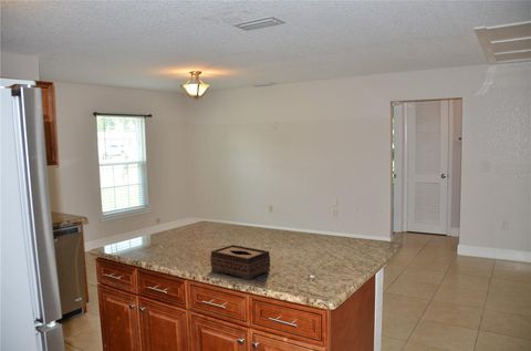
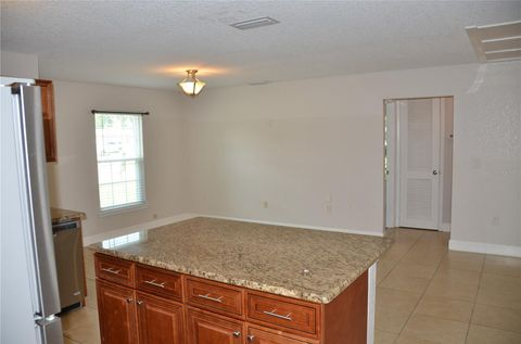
- tissue box [209,244,271,280]
